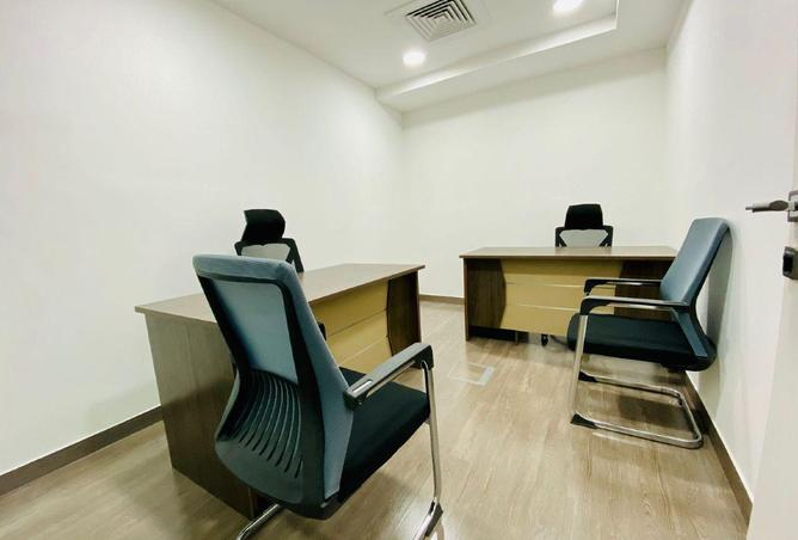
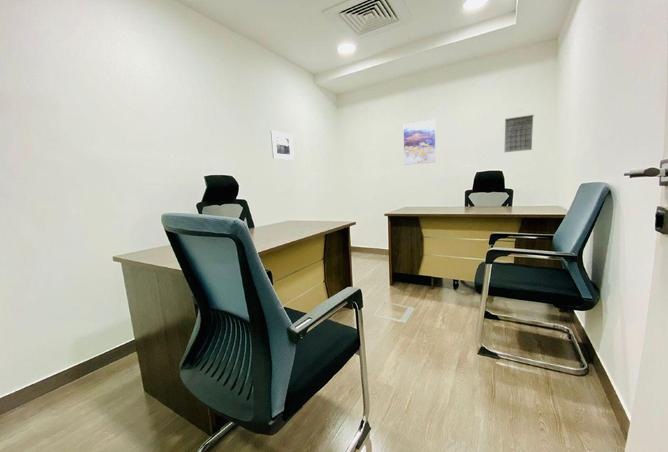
+ wall art [403,119,436,166]
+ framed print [270,130,295,161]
+ calendar [503,108,535,153]
